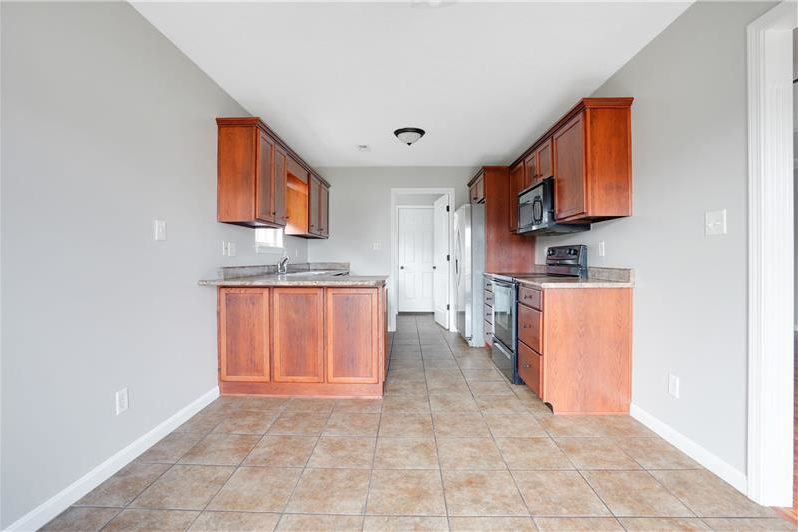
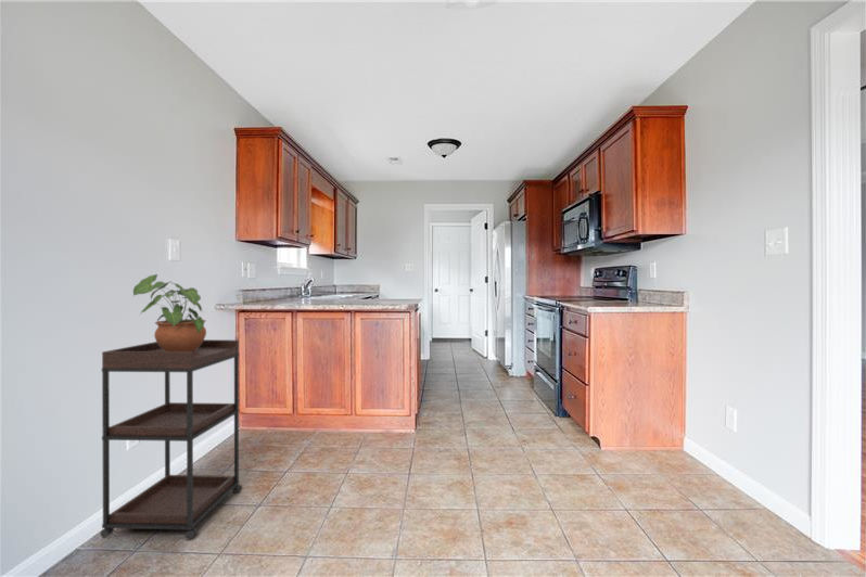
+ potted plant [132,273,207,351]
+ shelving unit [99,338,243,541]
